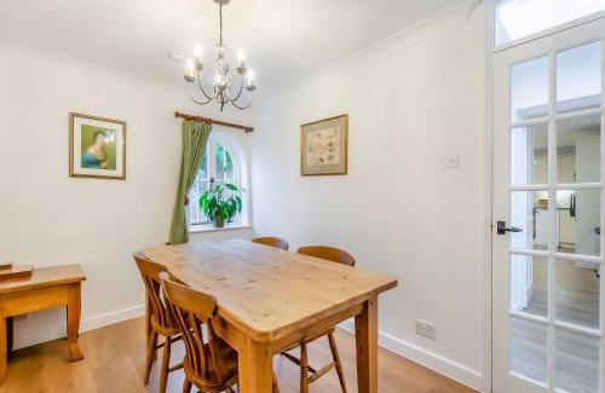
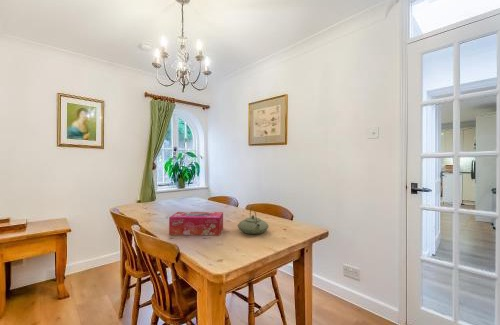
+ tissue box [168,211,224,236]
+ teapot [236,205,270,235]
